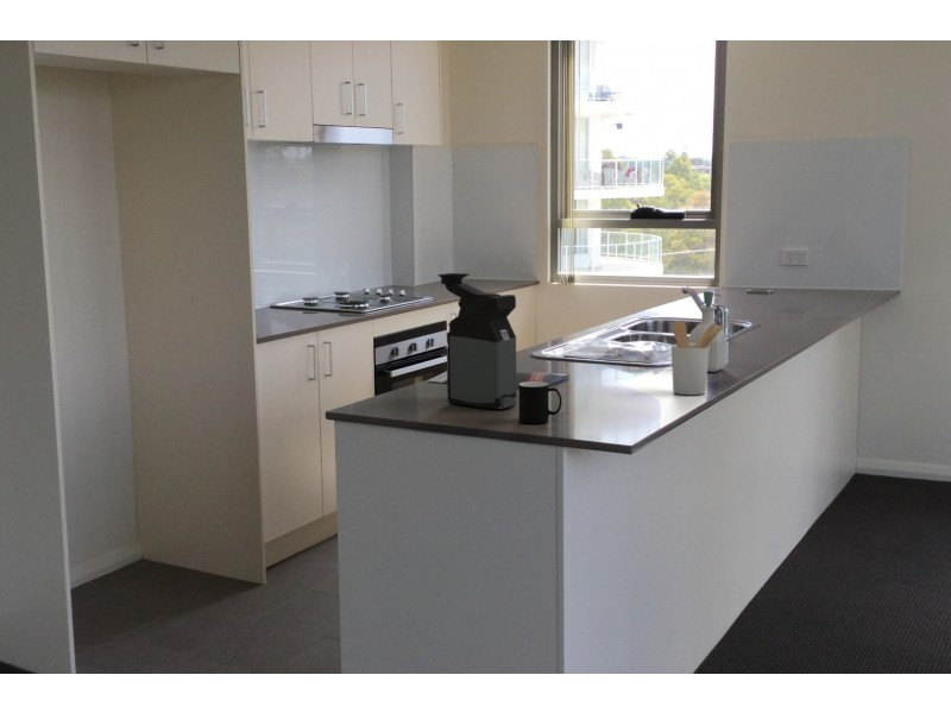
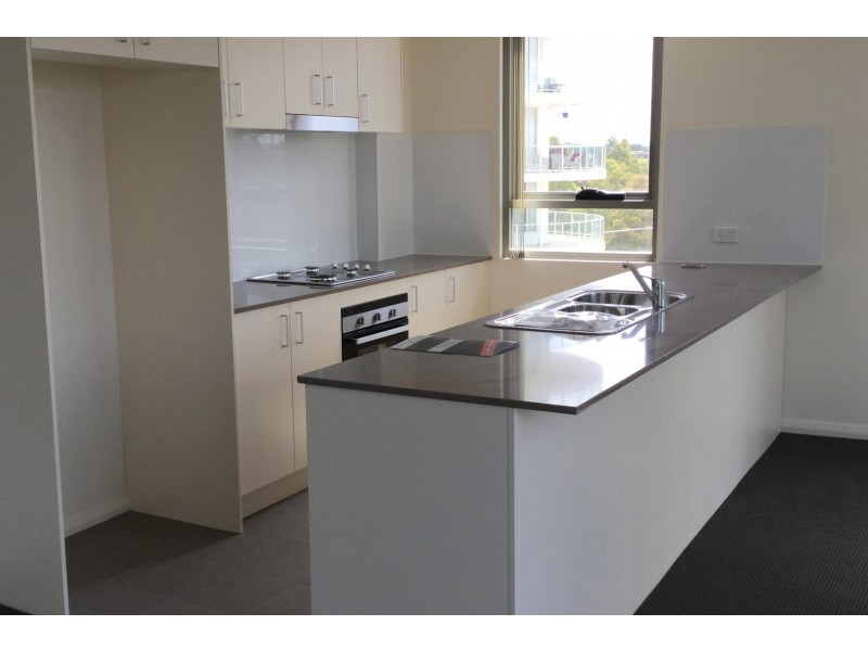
- coffee maker [436,272,517,410]
- cup [518,380,562,424]
- soap bottle [688,290,728,373]
- utensil holder [670,320,725,396]
